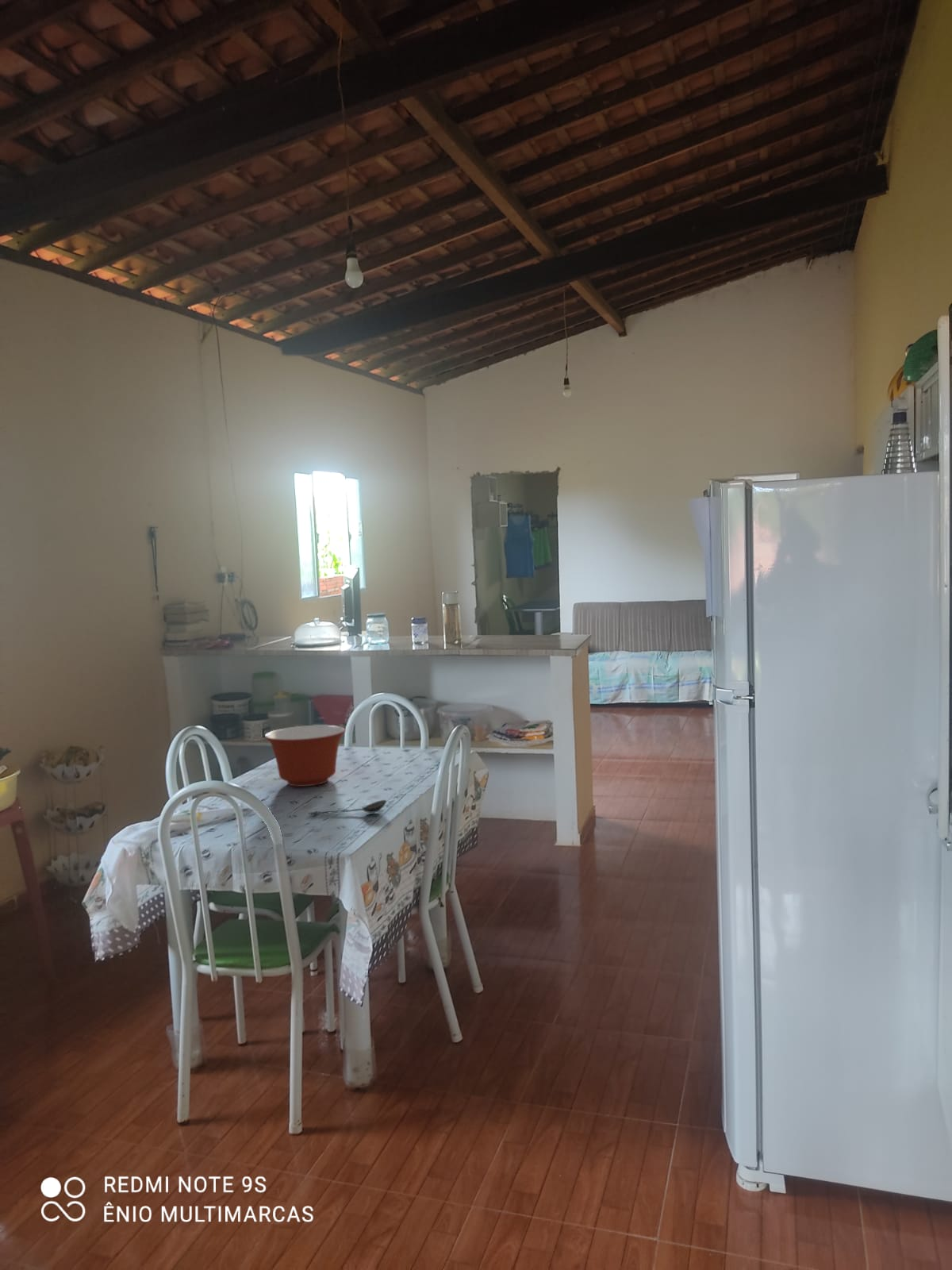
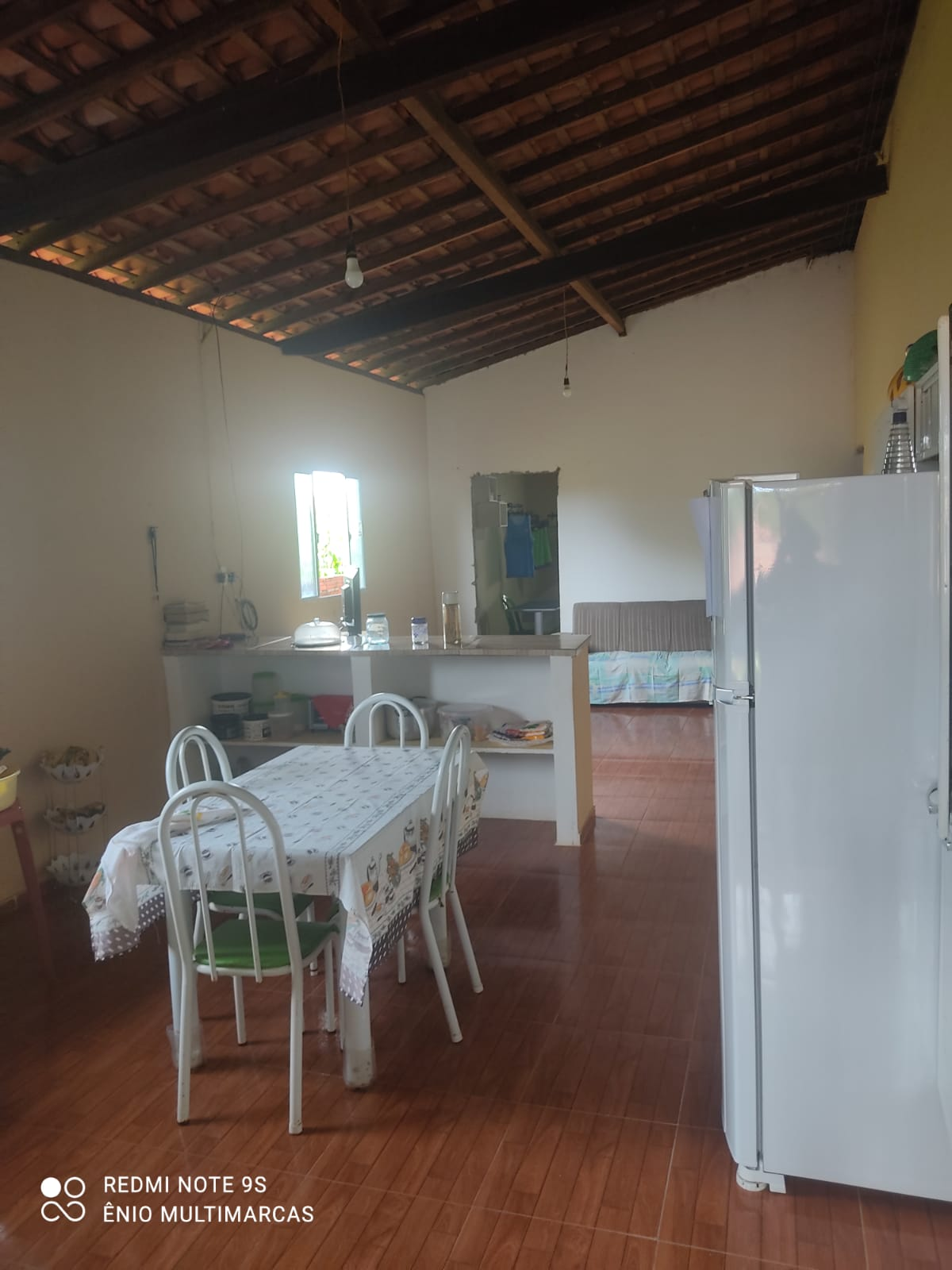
- mixing bowl [264,725,346,787]
- spoon [308,799,387,816]
